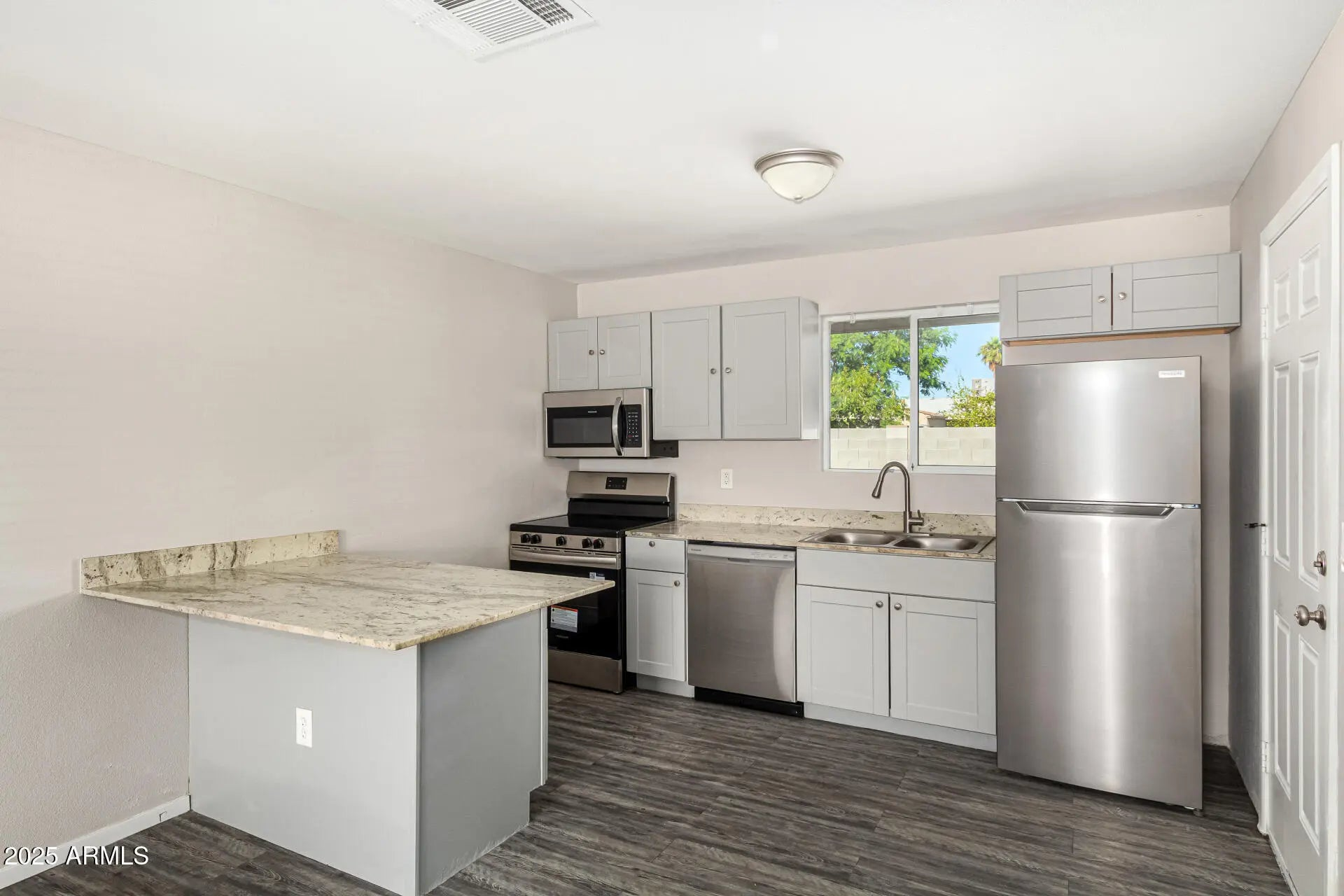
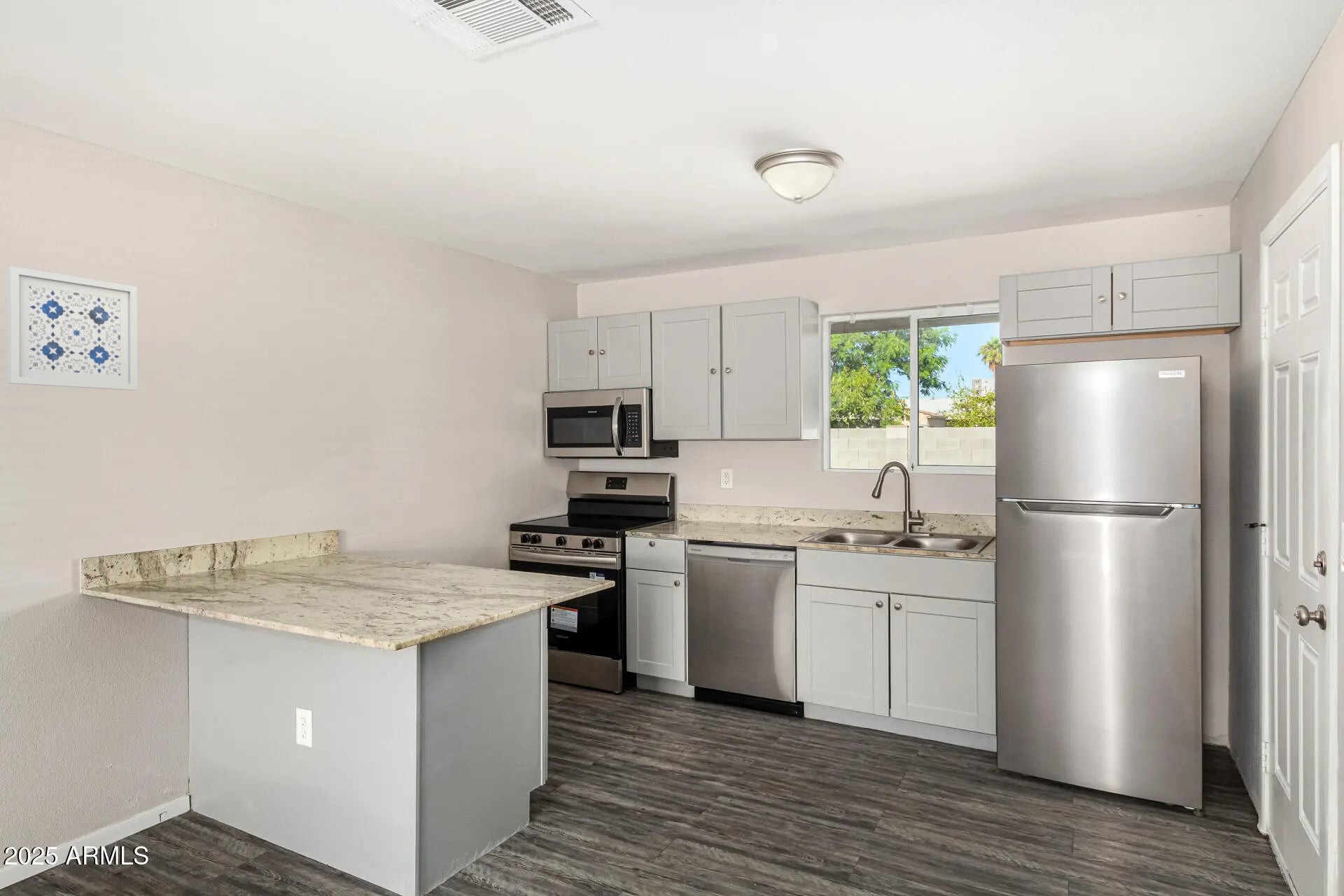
+ wall art [6,265,138,391]
